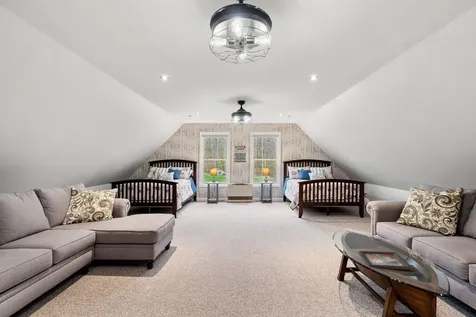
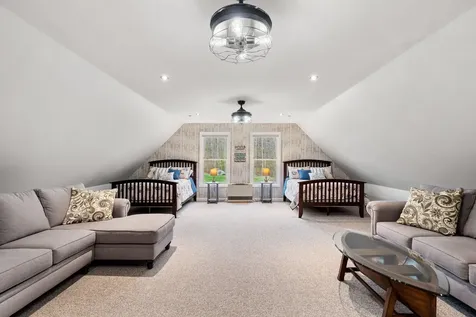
- decorative tray [358,250,413,271]
